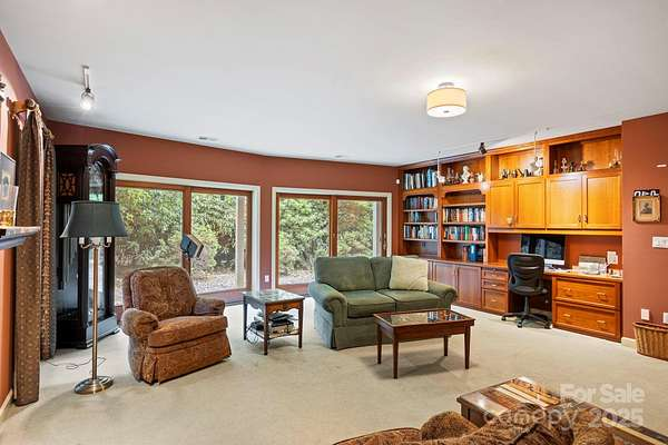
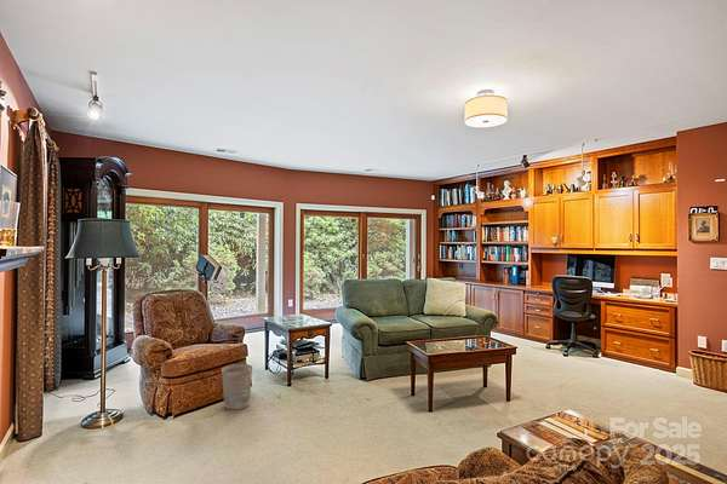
+ wastebasket [221,363,253,410]
